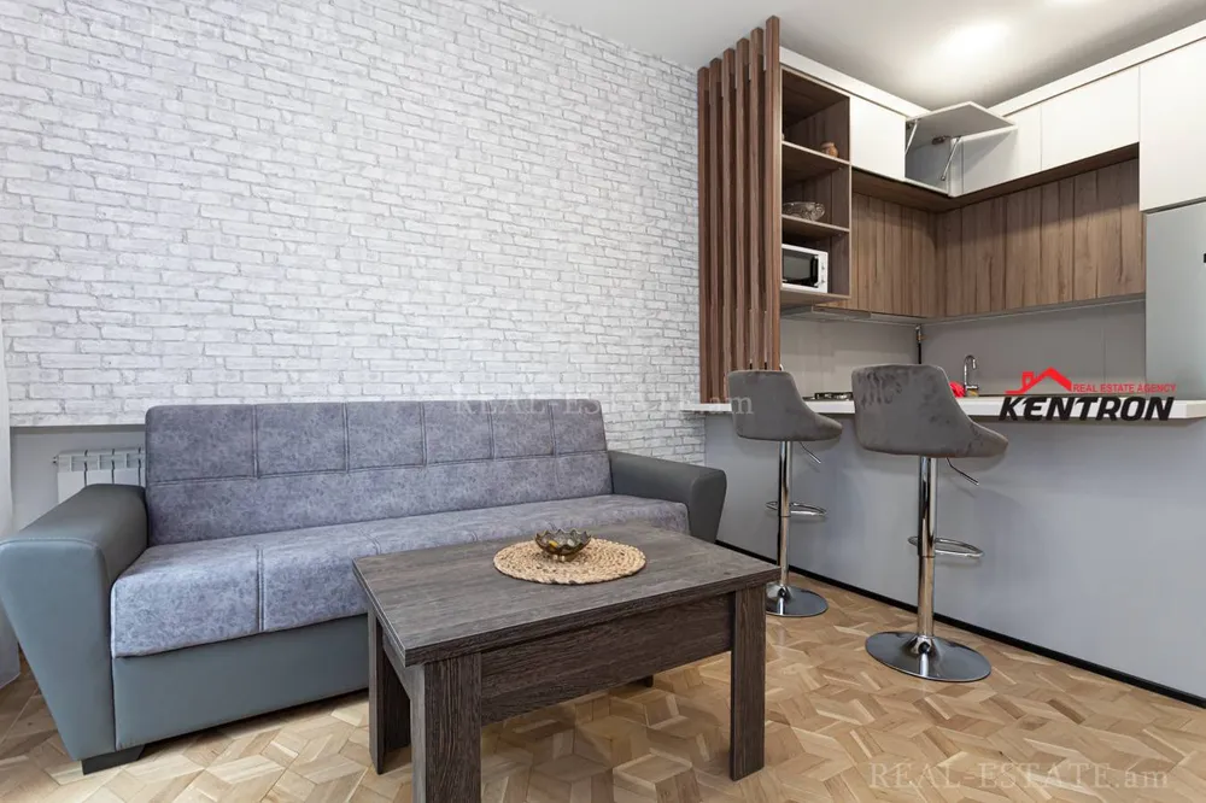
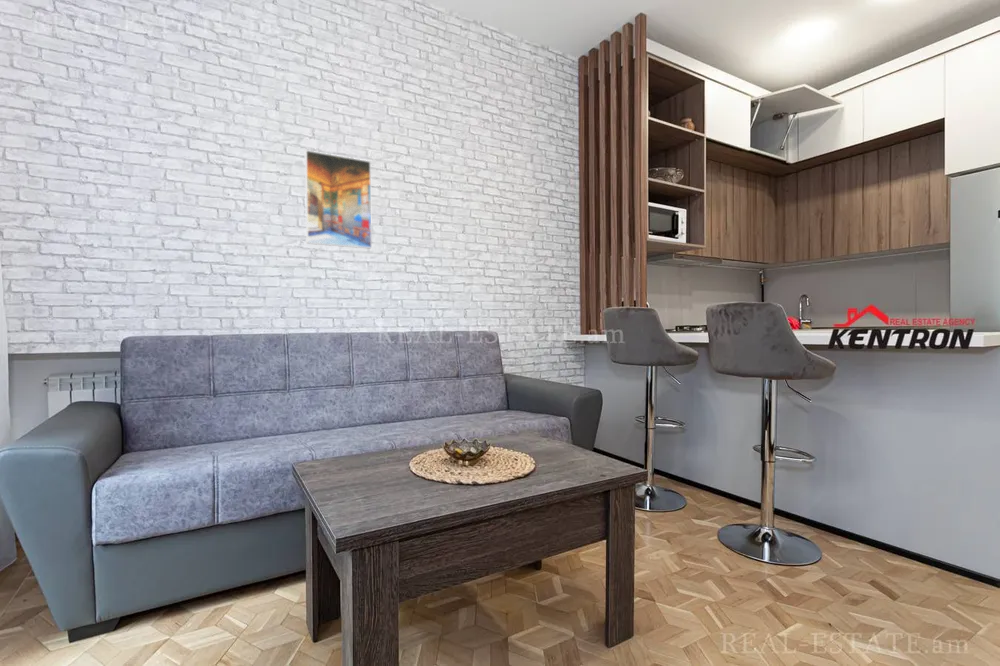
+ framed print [304,149,373,249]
